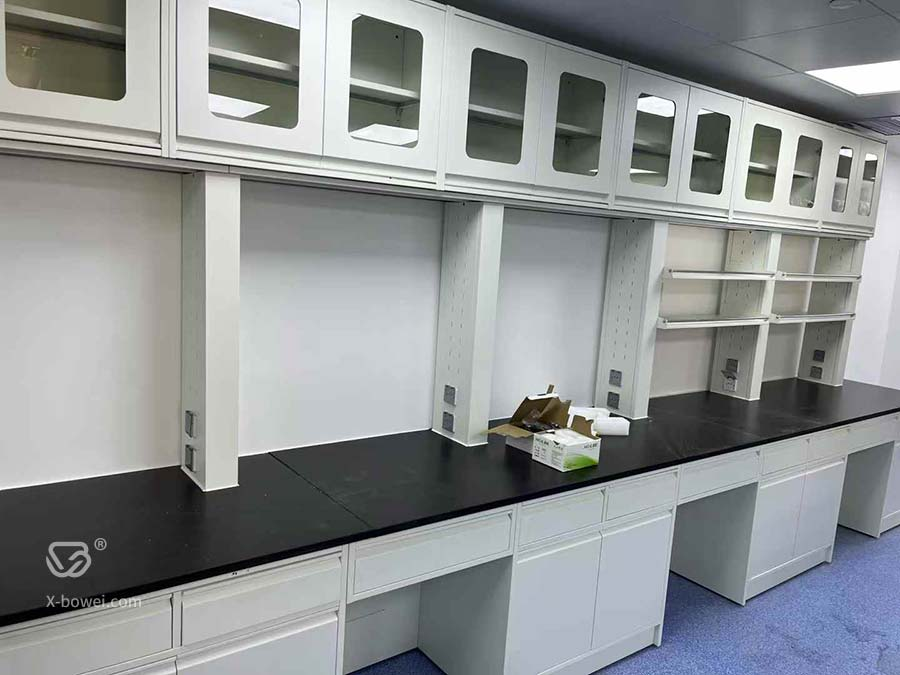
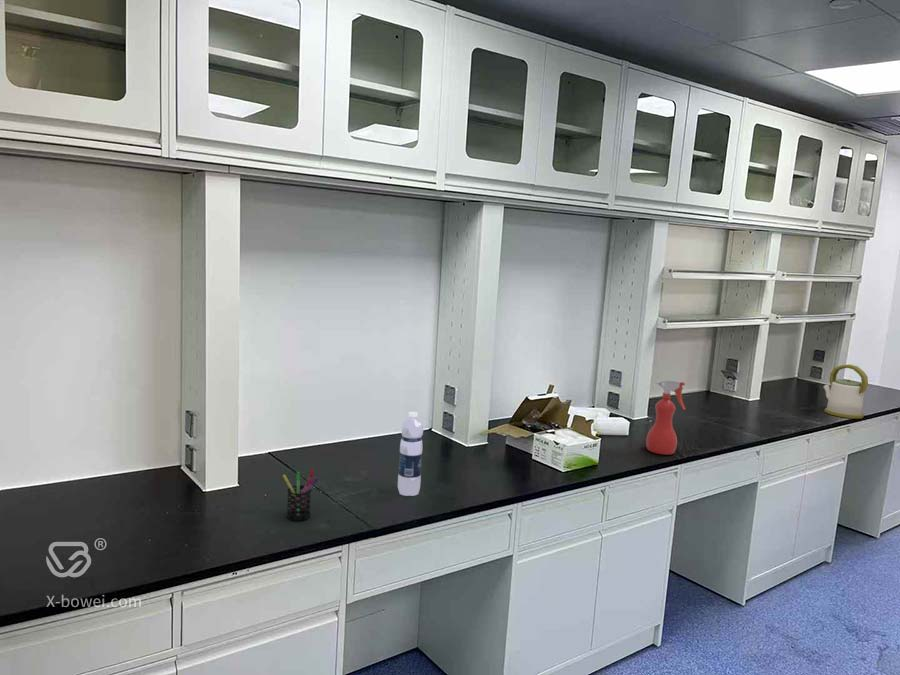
+ water bottle [397,411,425,497]
+ kettle [823,364,869,419]
+ spray bottle [645,380,687,456]
+ pen holder [282,468,319,522]
